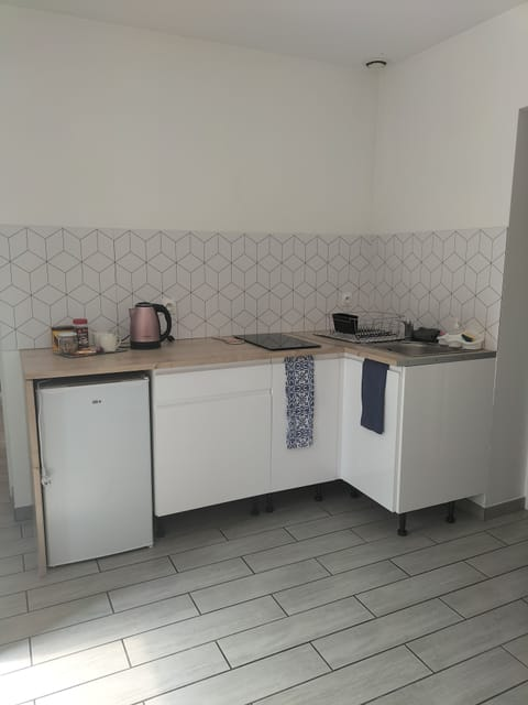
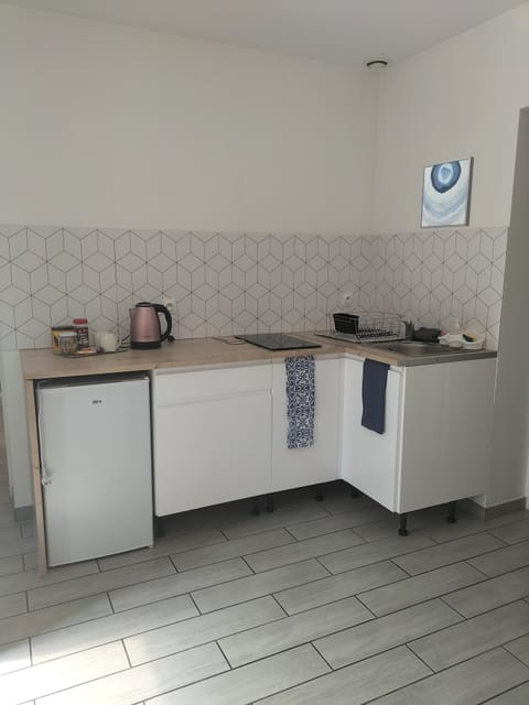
+ wall art [419,155,475,230]
